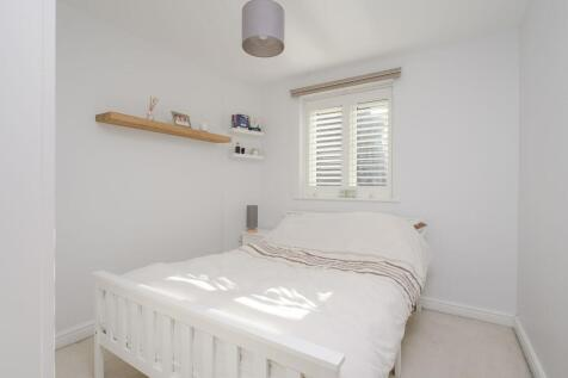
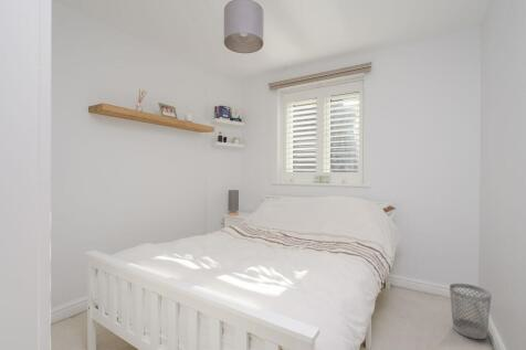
+ wastebasket [449,283,493,340]
